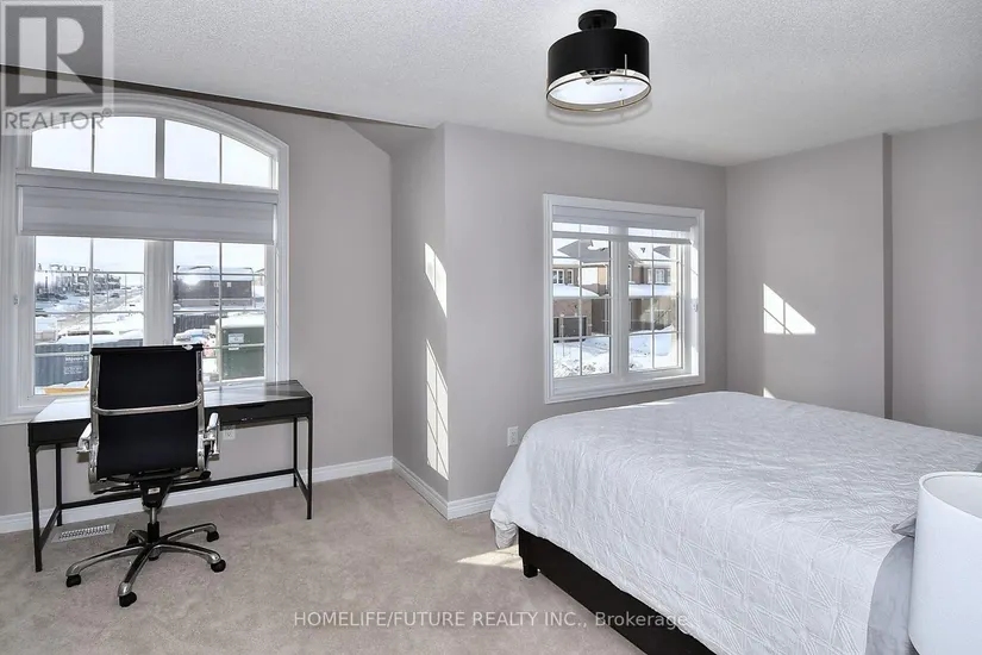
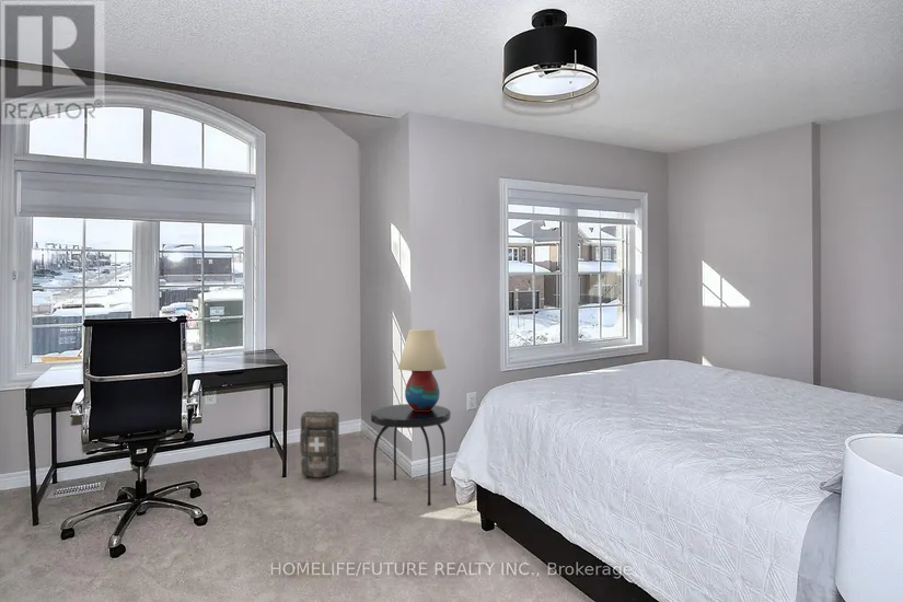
+ backpack [299,408,340,478]
+ side table [369,403,452,507]
+ table lamp [397,328,448,410]
